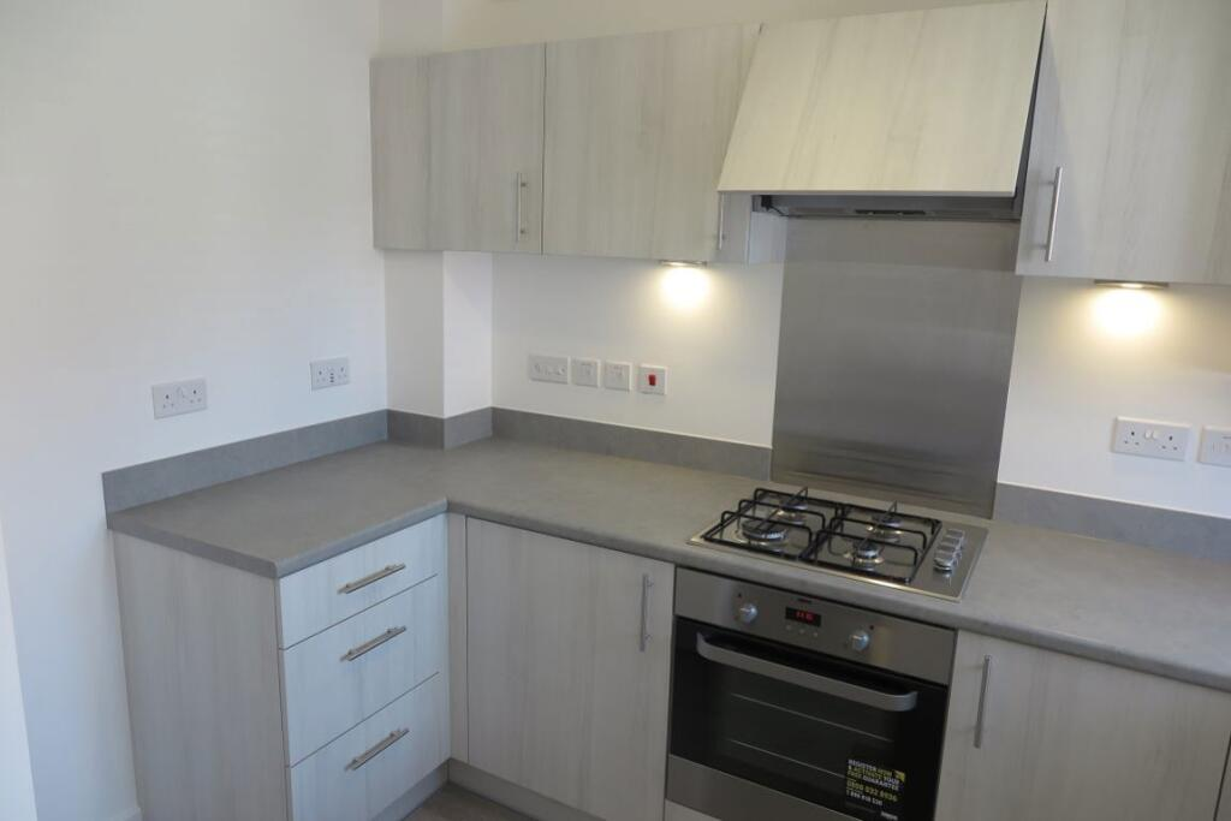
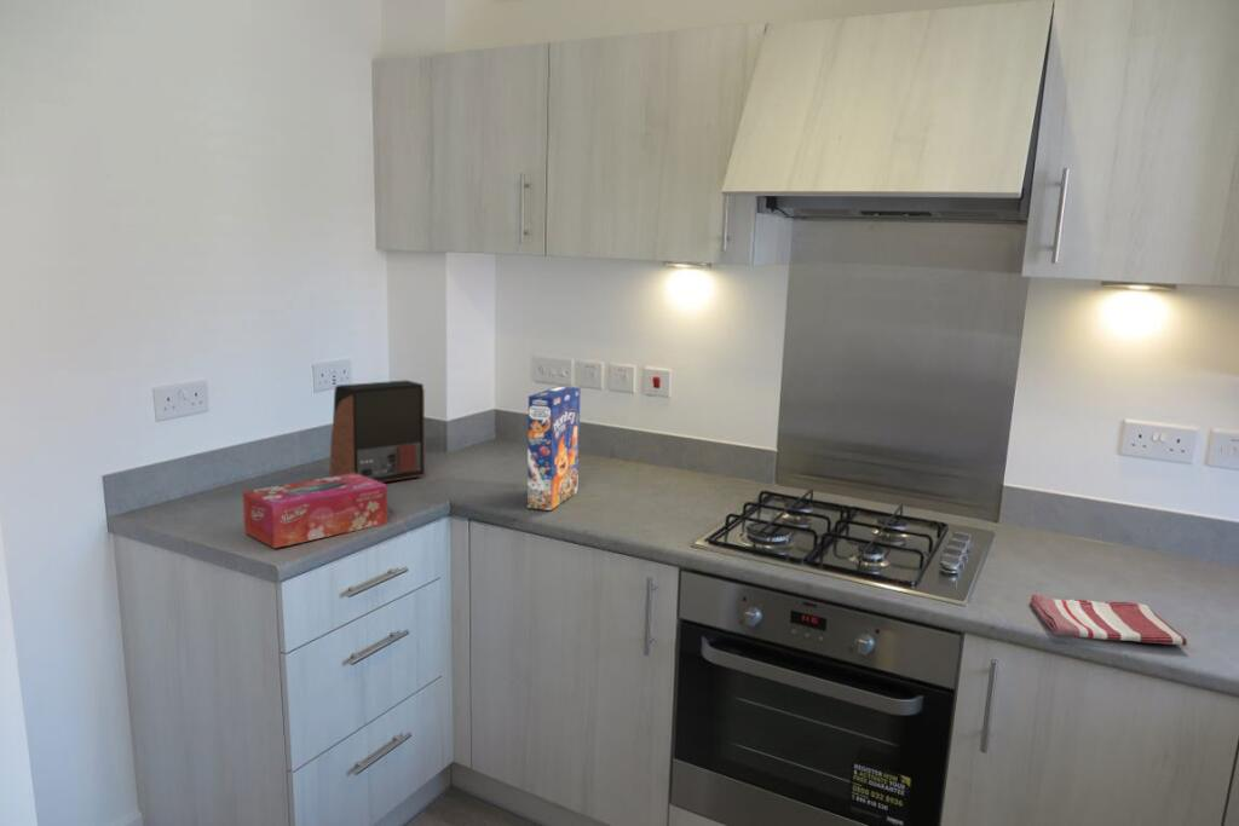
+ speaker [328,379,426,483]
+ tissue box [242,473,388,549]
+ dish towel [1028,593,1188,647]
+ cereal box [526,385,581,512]
